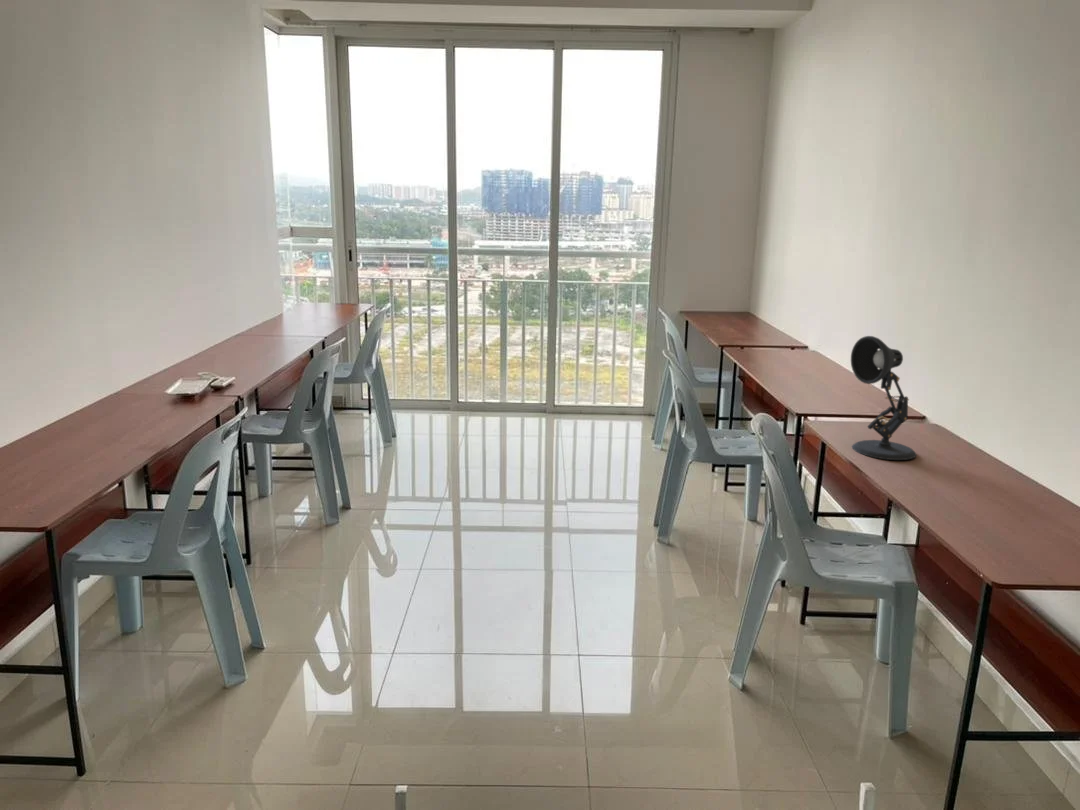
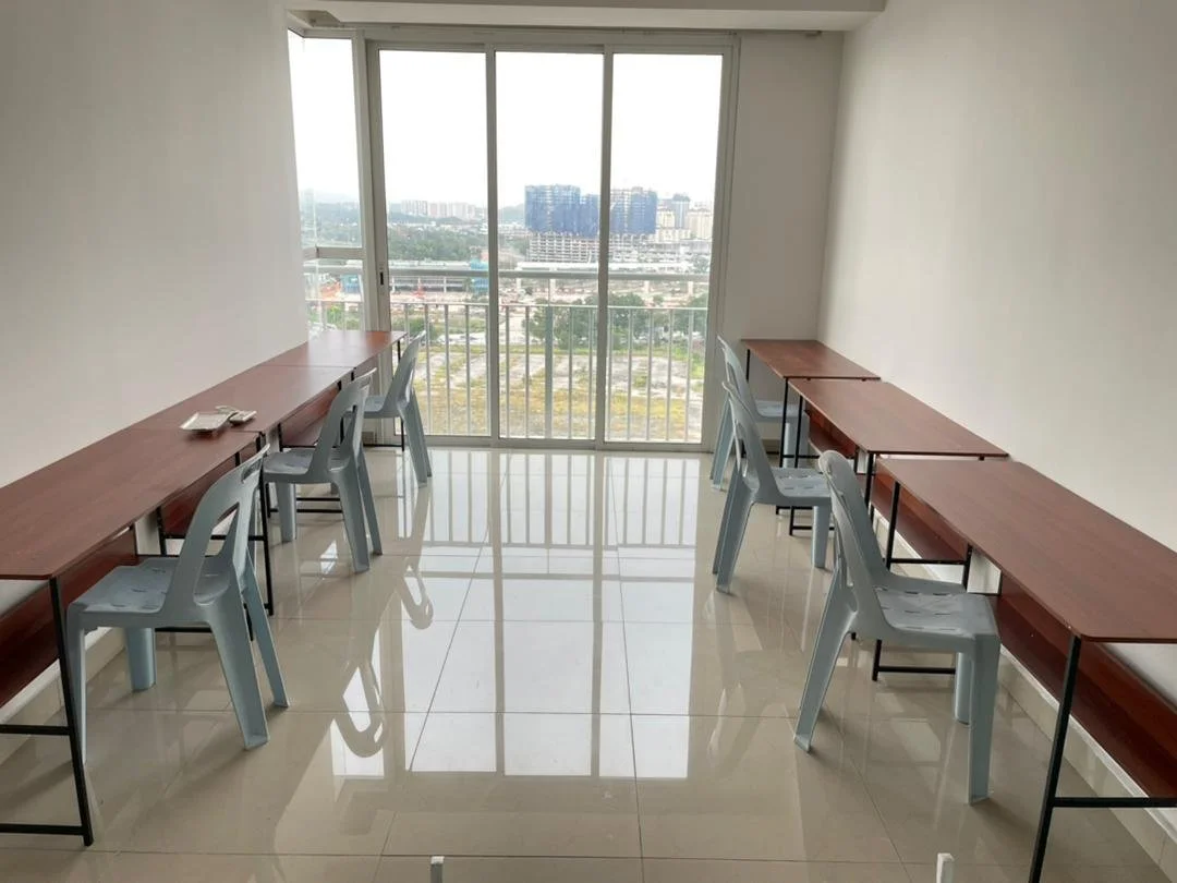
- desk lamp [850,335,918,461]
